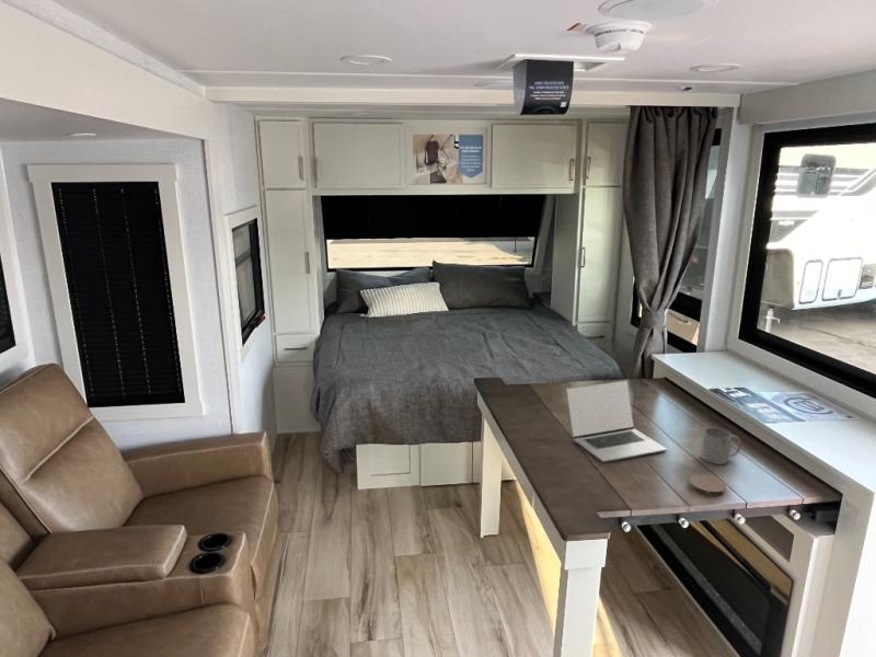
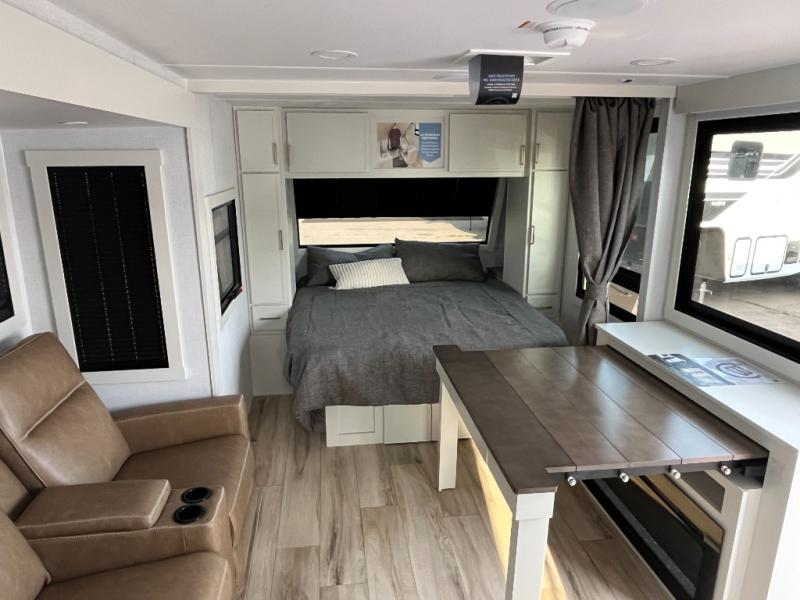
- coaster [689,474,728,497]
- mug [700,427,742,465]
- laptop [565,380,668,463]
